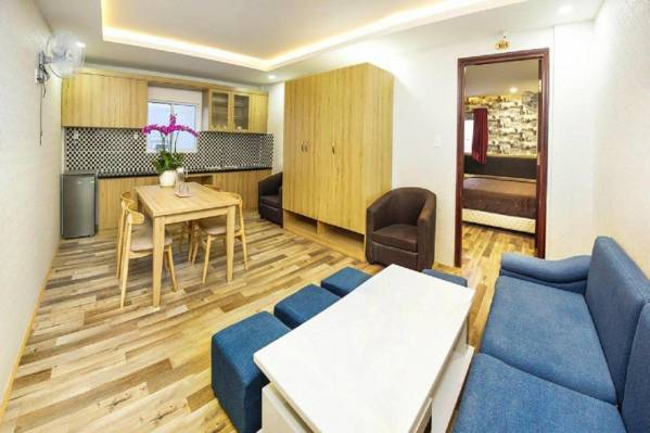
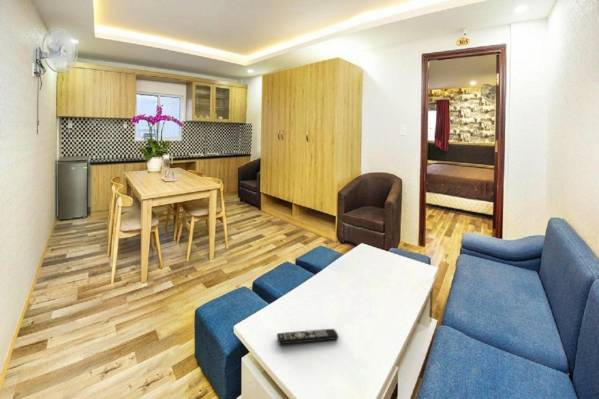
+ remote control [276,328,339,346]
